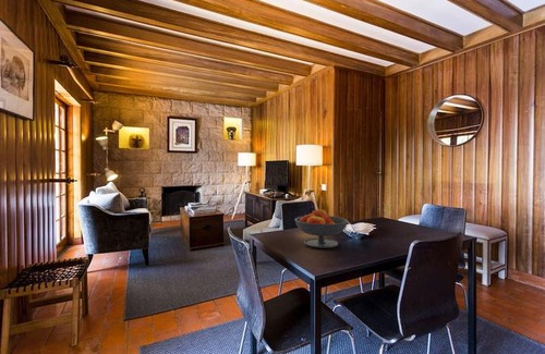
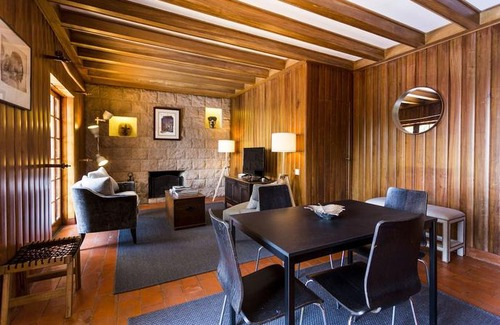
- fruit bowl [293,208,349,249]
